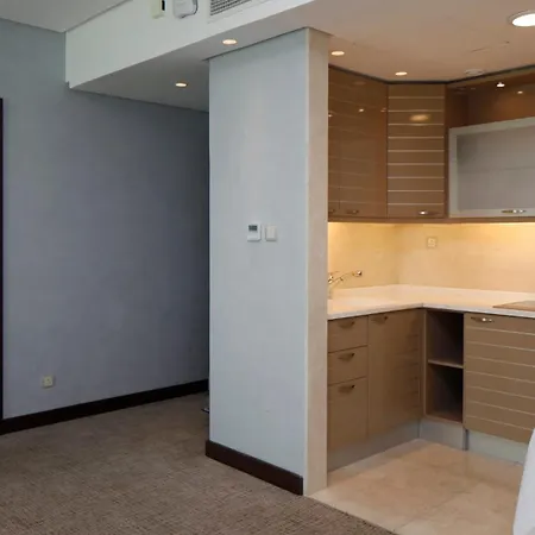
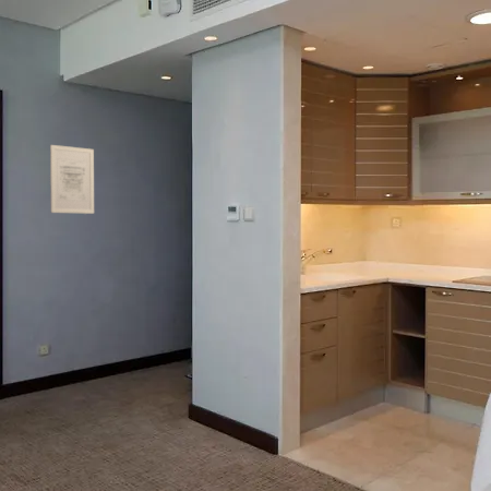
+ wall art [49,144,95,215]
